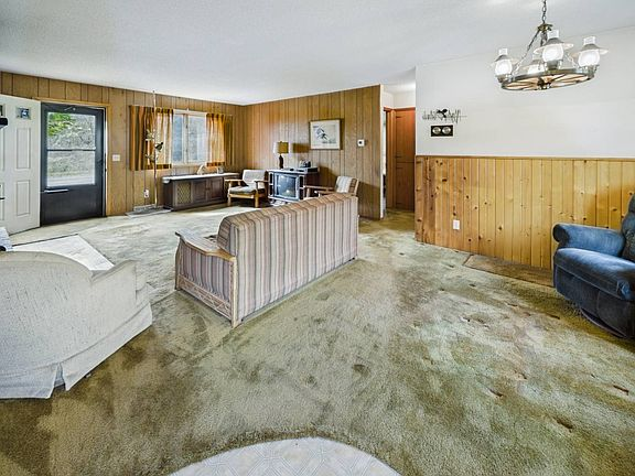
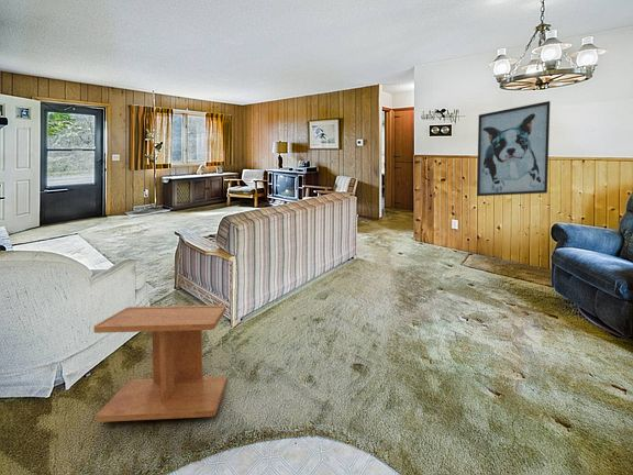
+ wall art [476,100,551,197]
+ side table [93,303,227,423]
